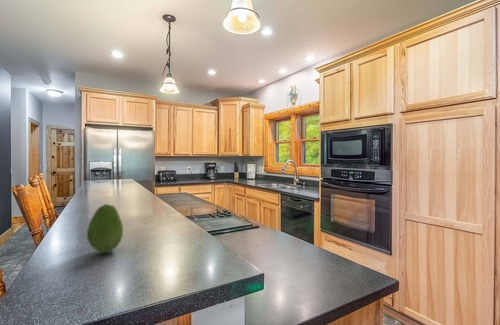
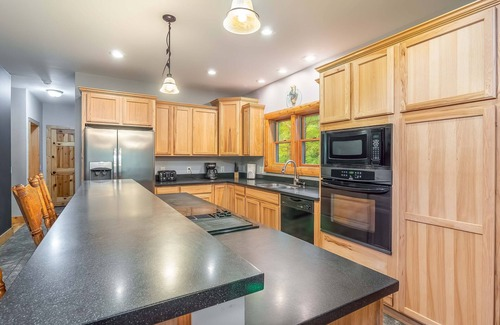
- fruit [86,203,124,254]
